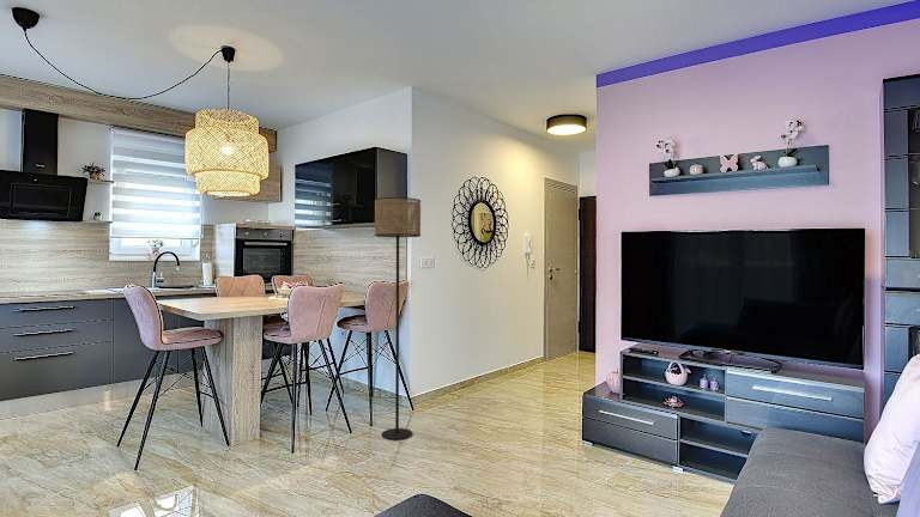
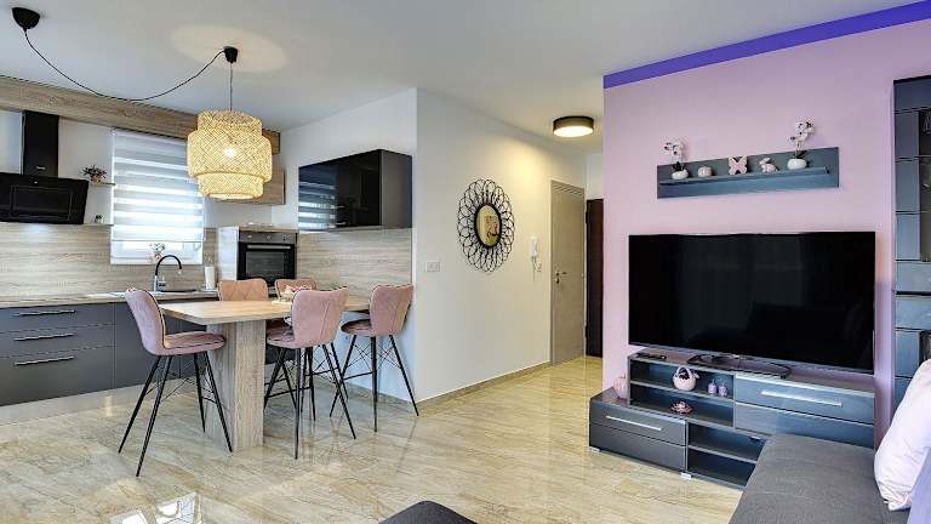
- floor lamp [374,196,422,440]
